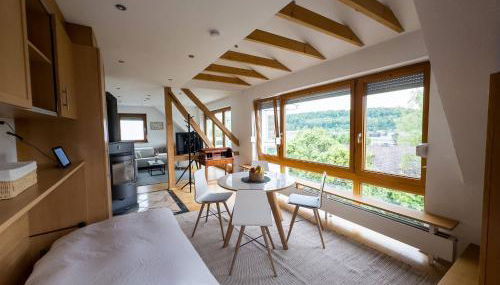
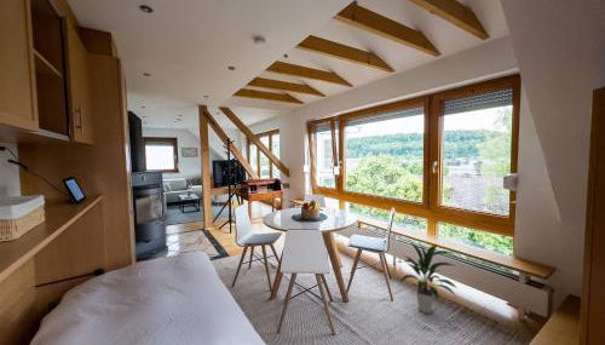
+ indoor plant [397,241,459,315]
